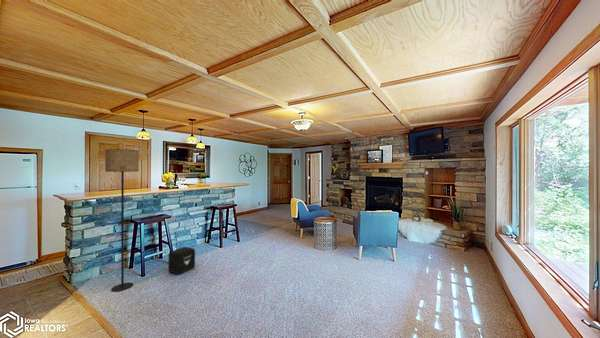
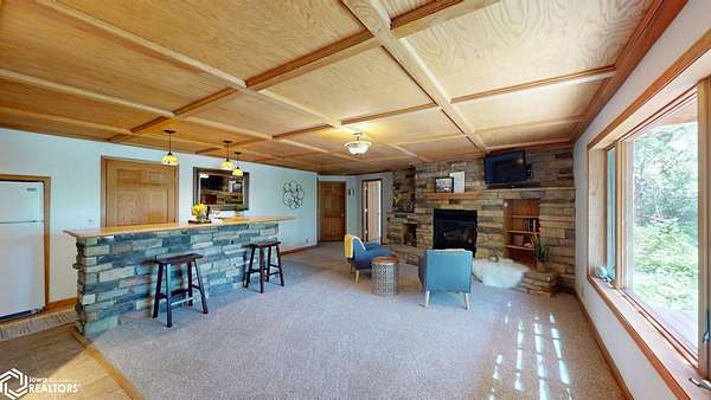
- floor lamp [104,148,140,293]
- air purifier [167,246,196,276]
